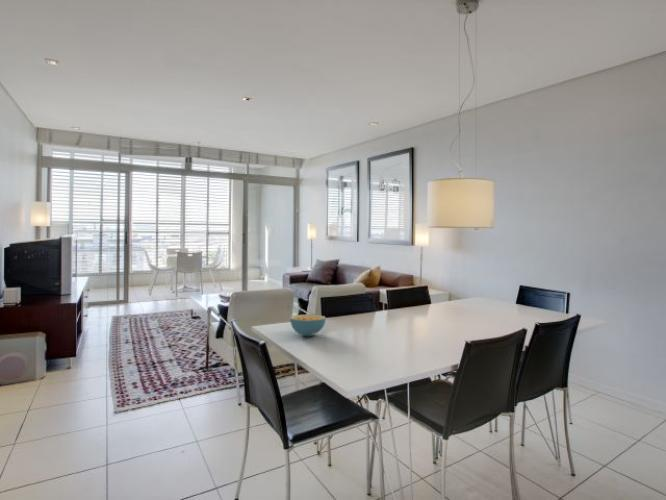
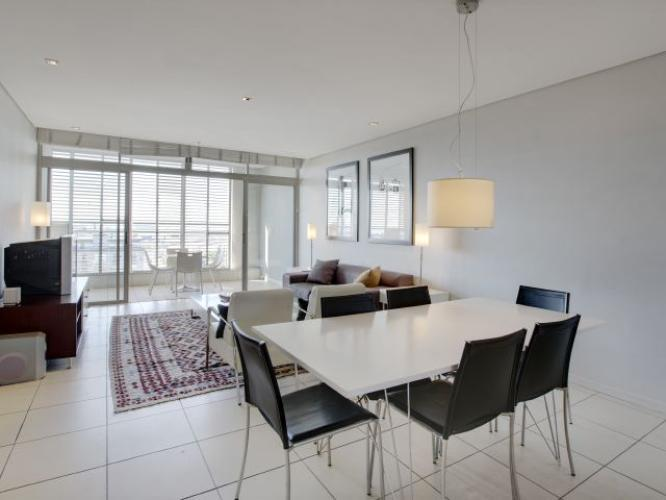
- cereal bowl [289,314,327,337]
